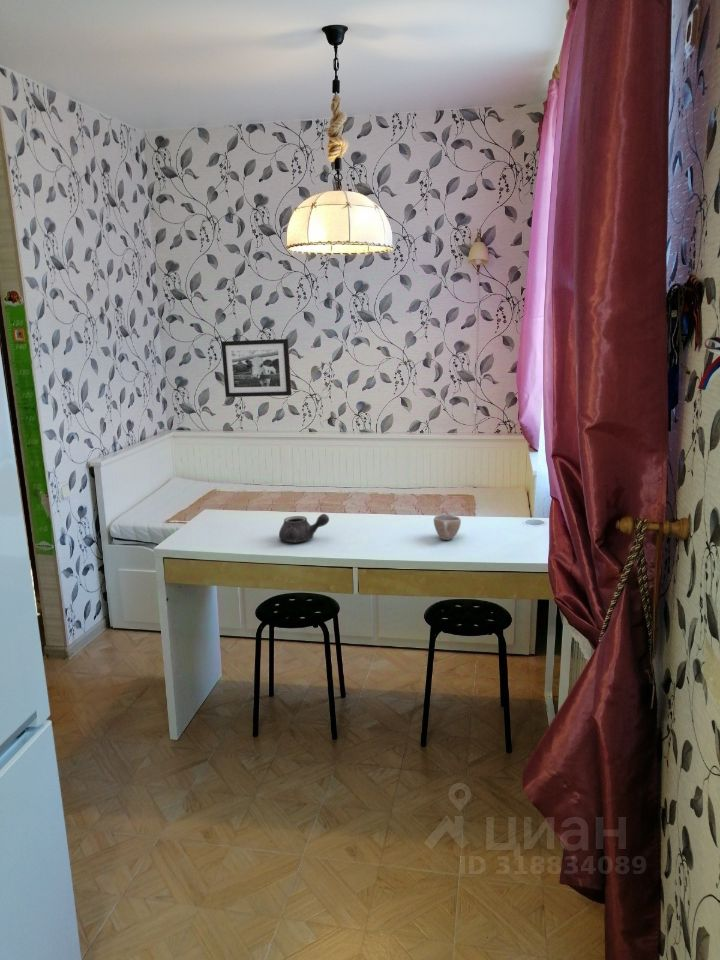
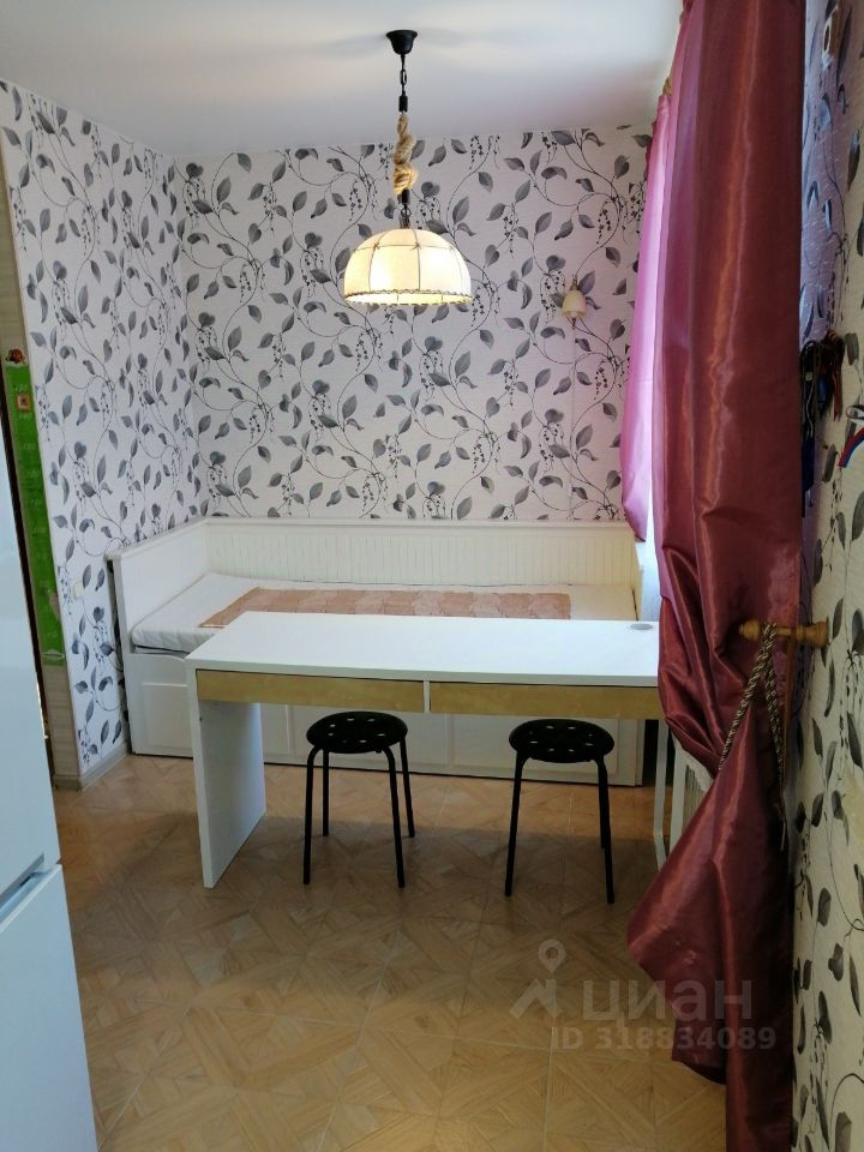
- cup [433,514,462,541]
- picture frame [220,338,292,398]
- teapot [278,513,330,543]
